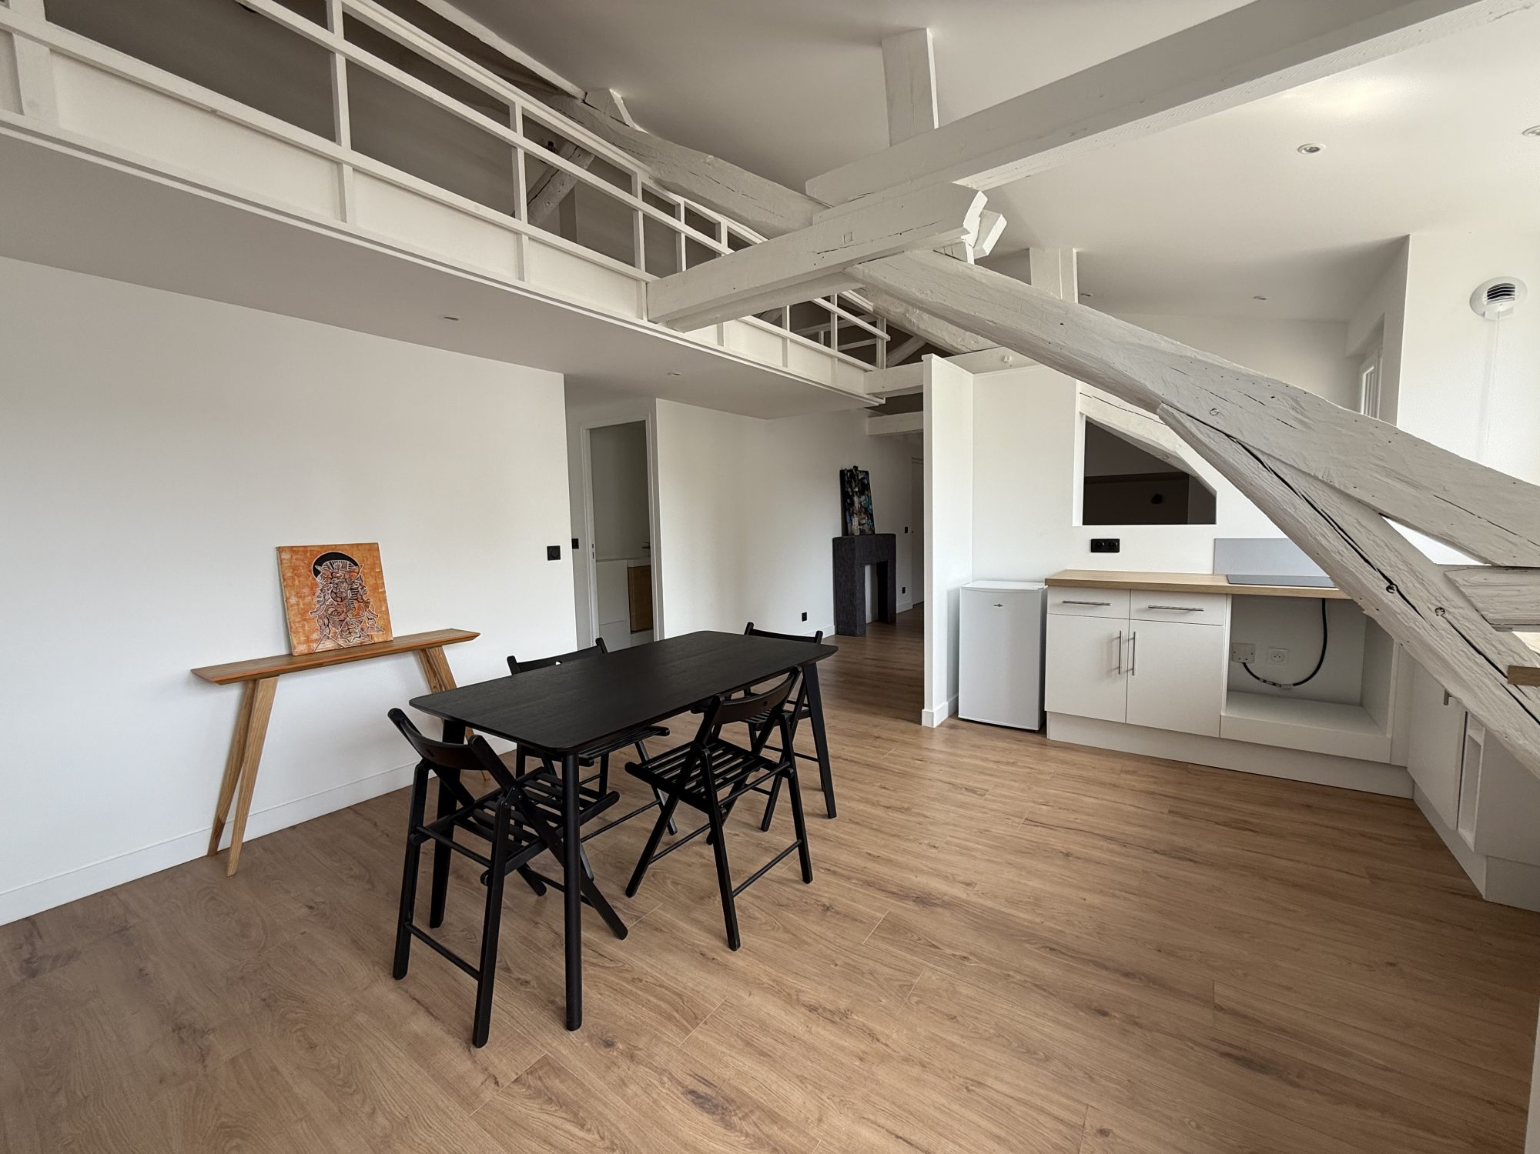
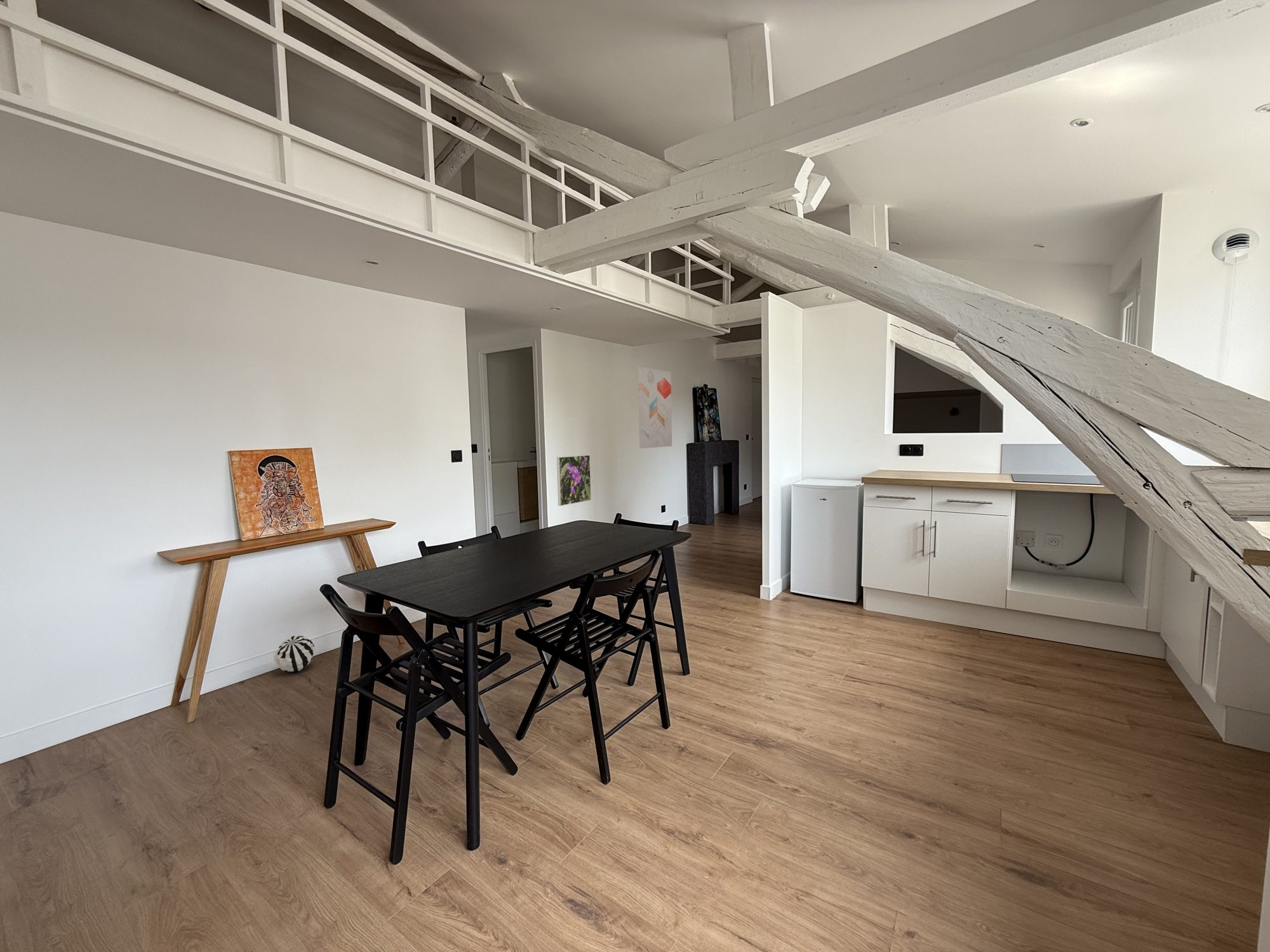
+ decorative ball [273,635,315,673]
+ wall art [638,366,672,449]
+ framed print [556,454,592,506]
